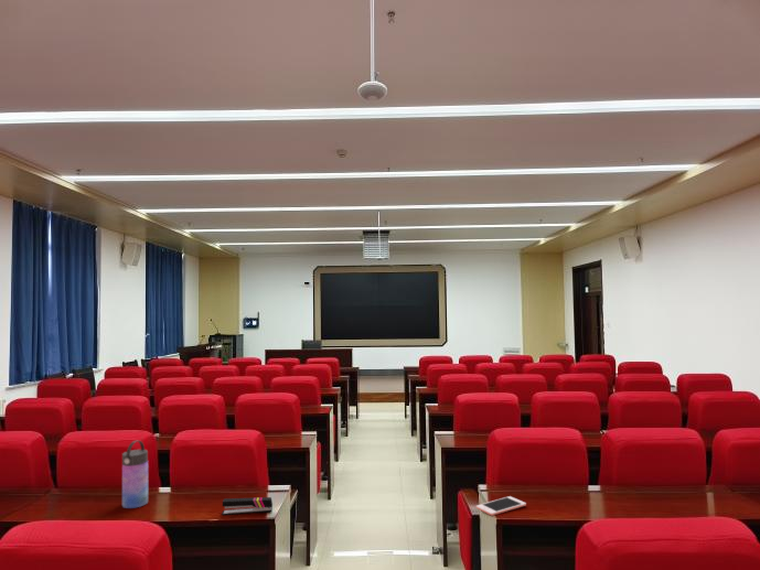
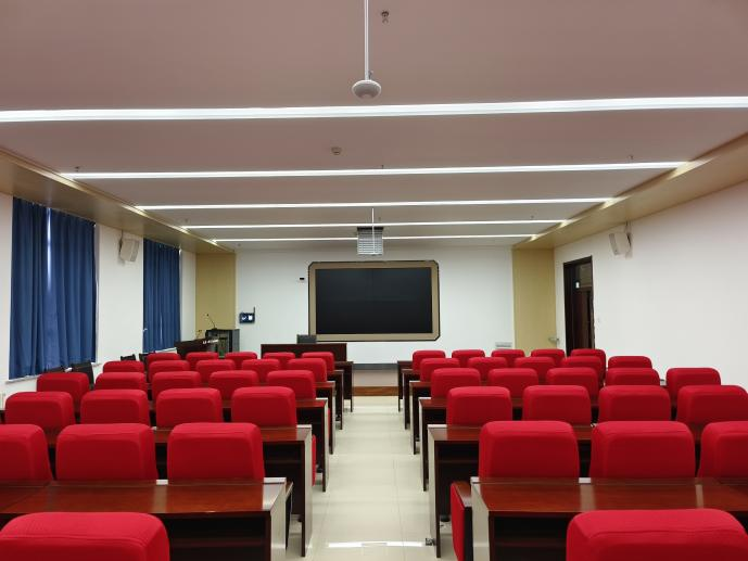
- stapler [221,496,274,516]
- water bottle [121,440,149,509]
- cell phone [475,495,527,517]
